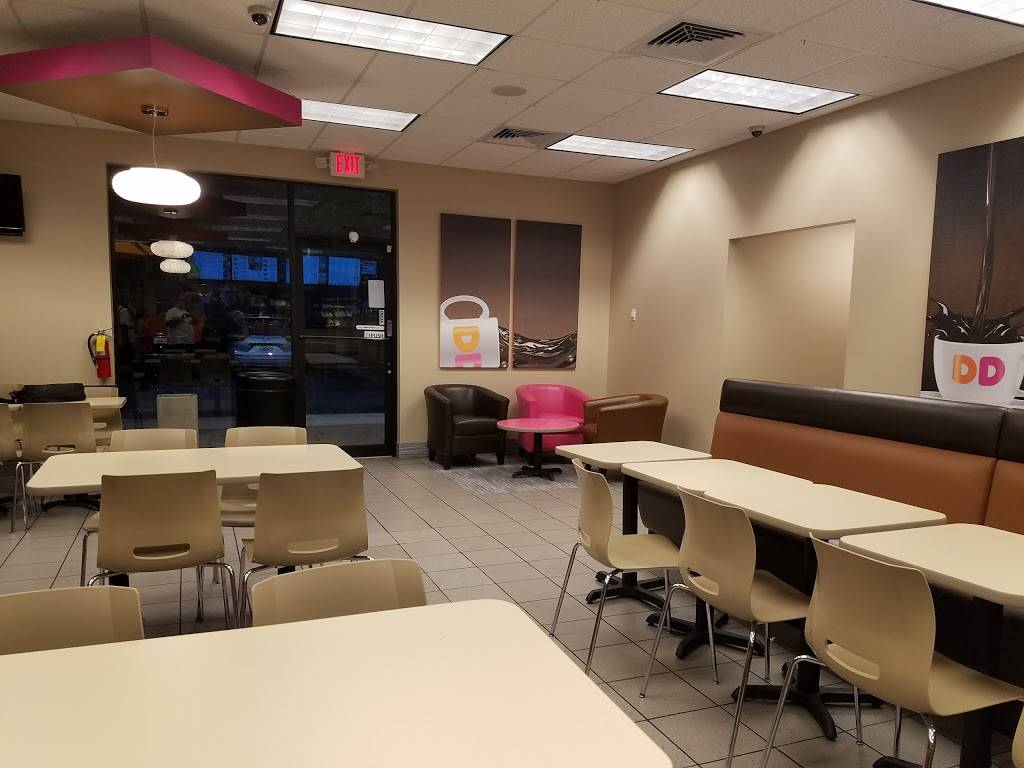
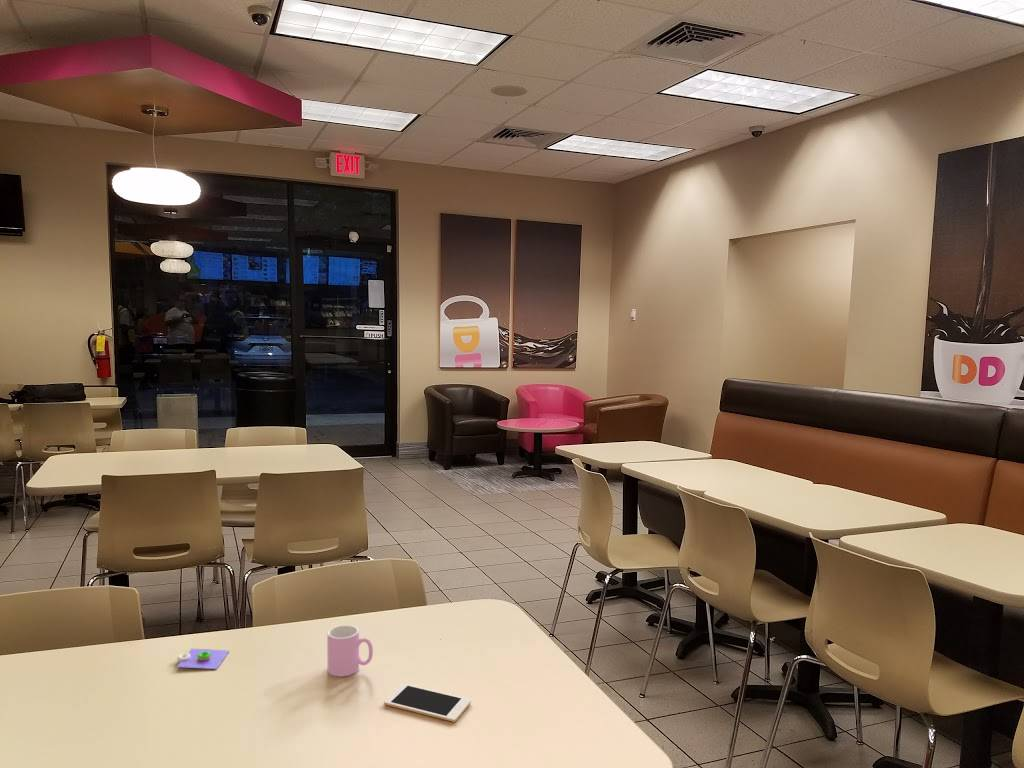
+ cell phone [383,683,472,723]
+ cup [326,624,374,677]
+ donut [176,648,230,670]
